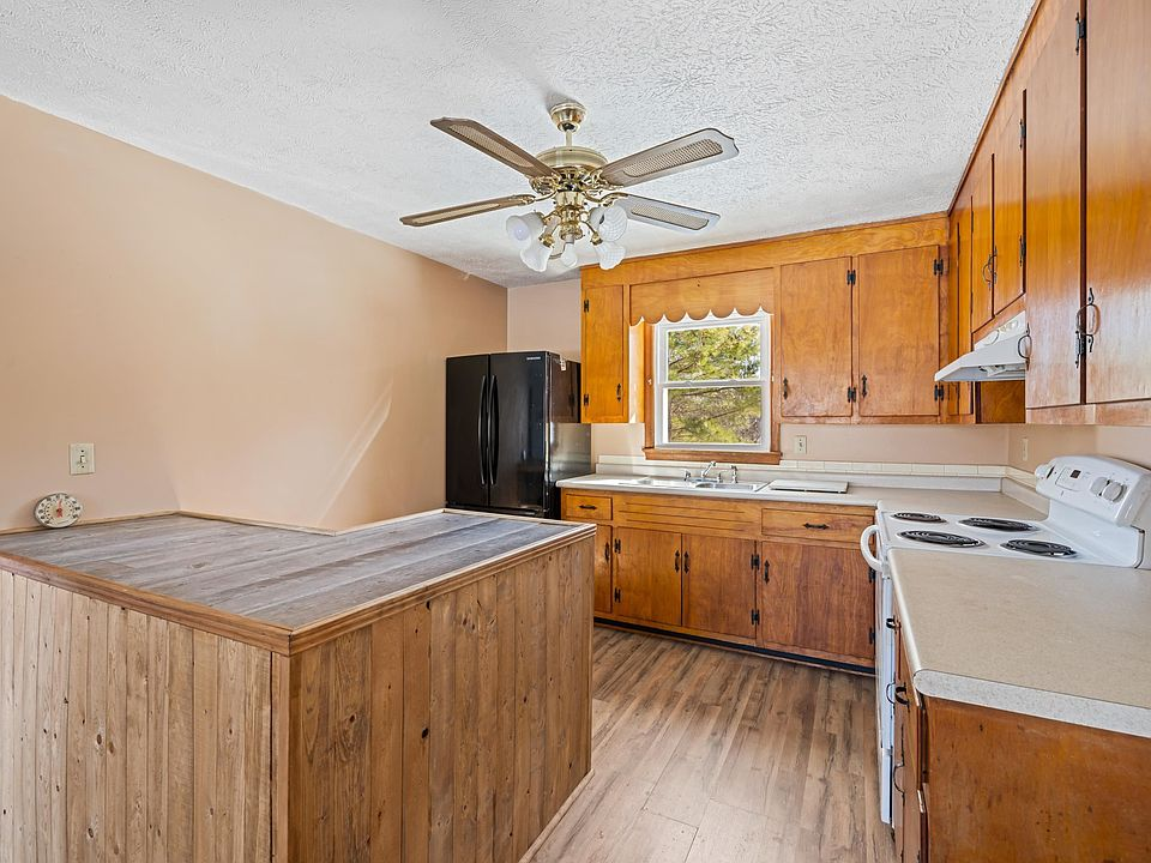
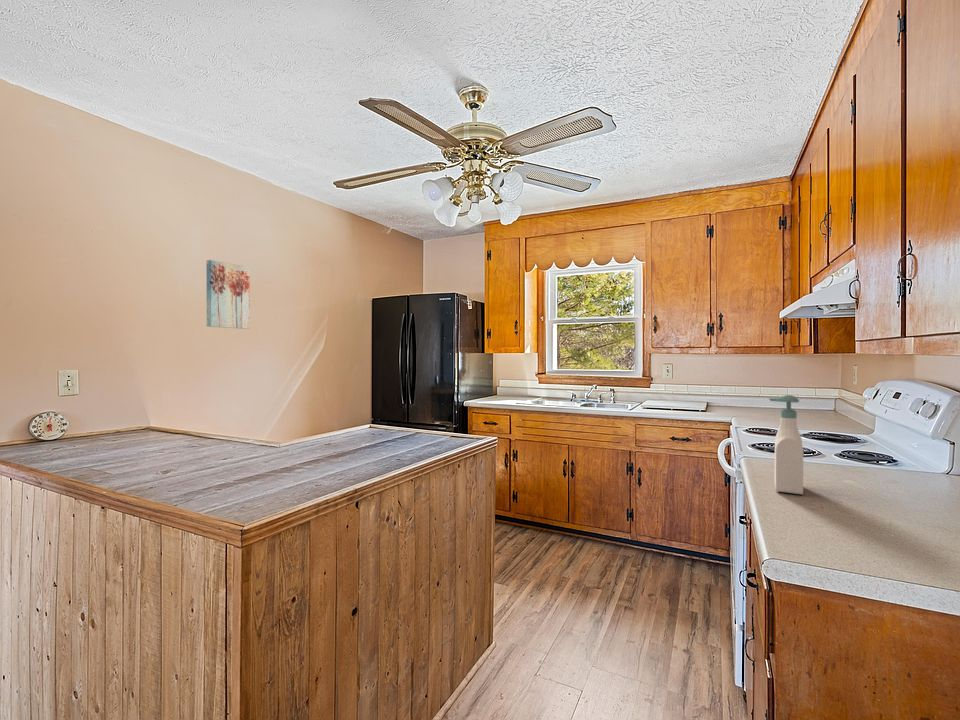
+ soap bottle [768,394,804,495]
+ wall art [205,259,251,330]
